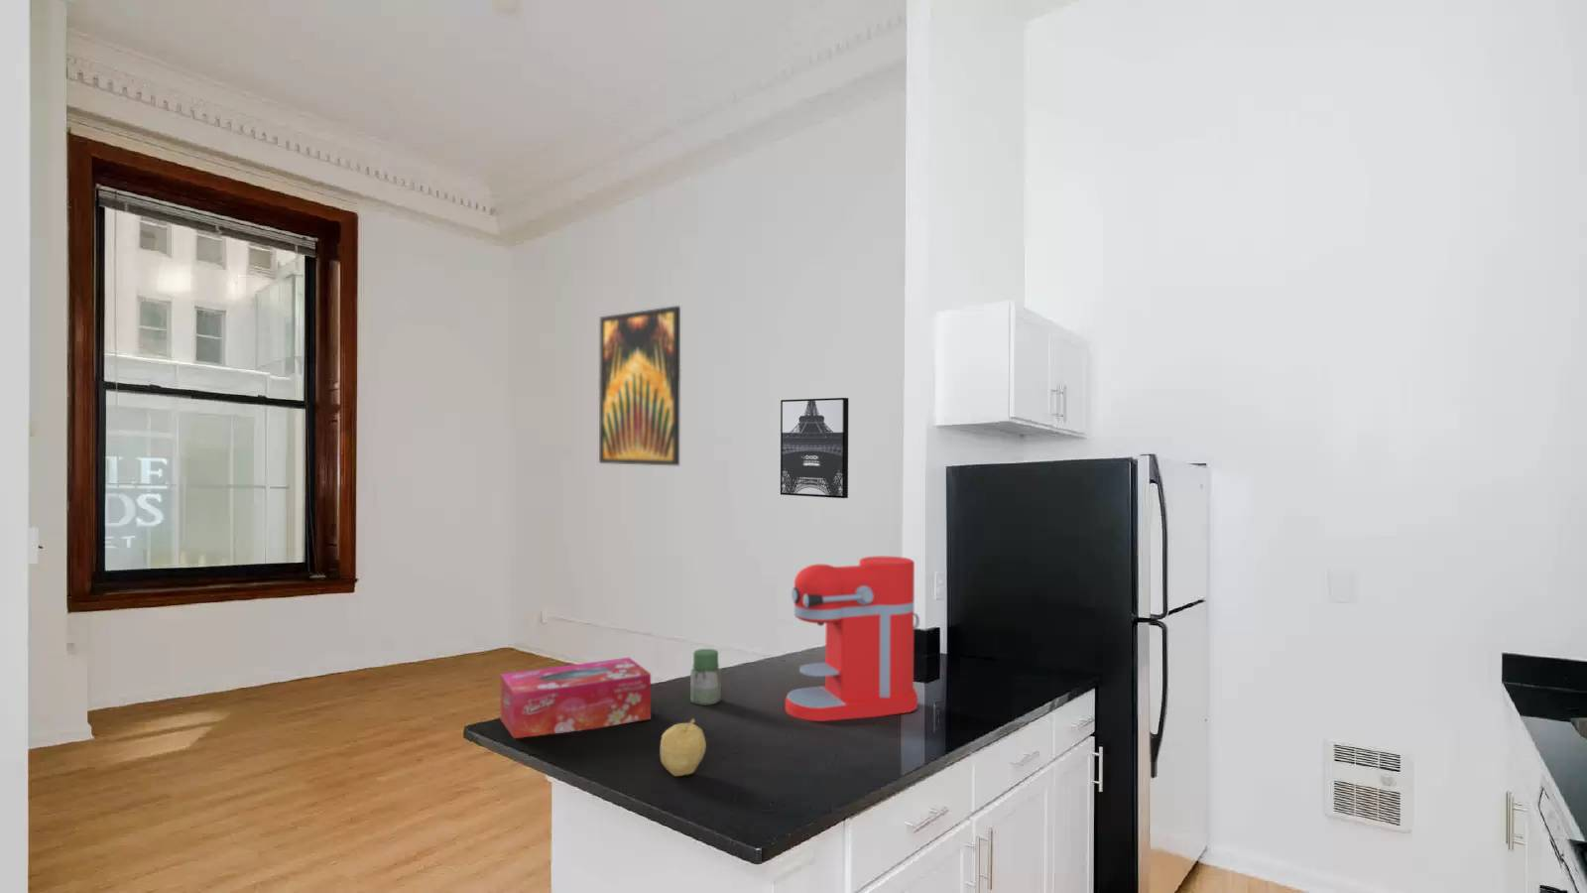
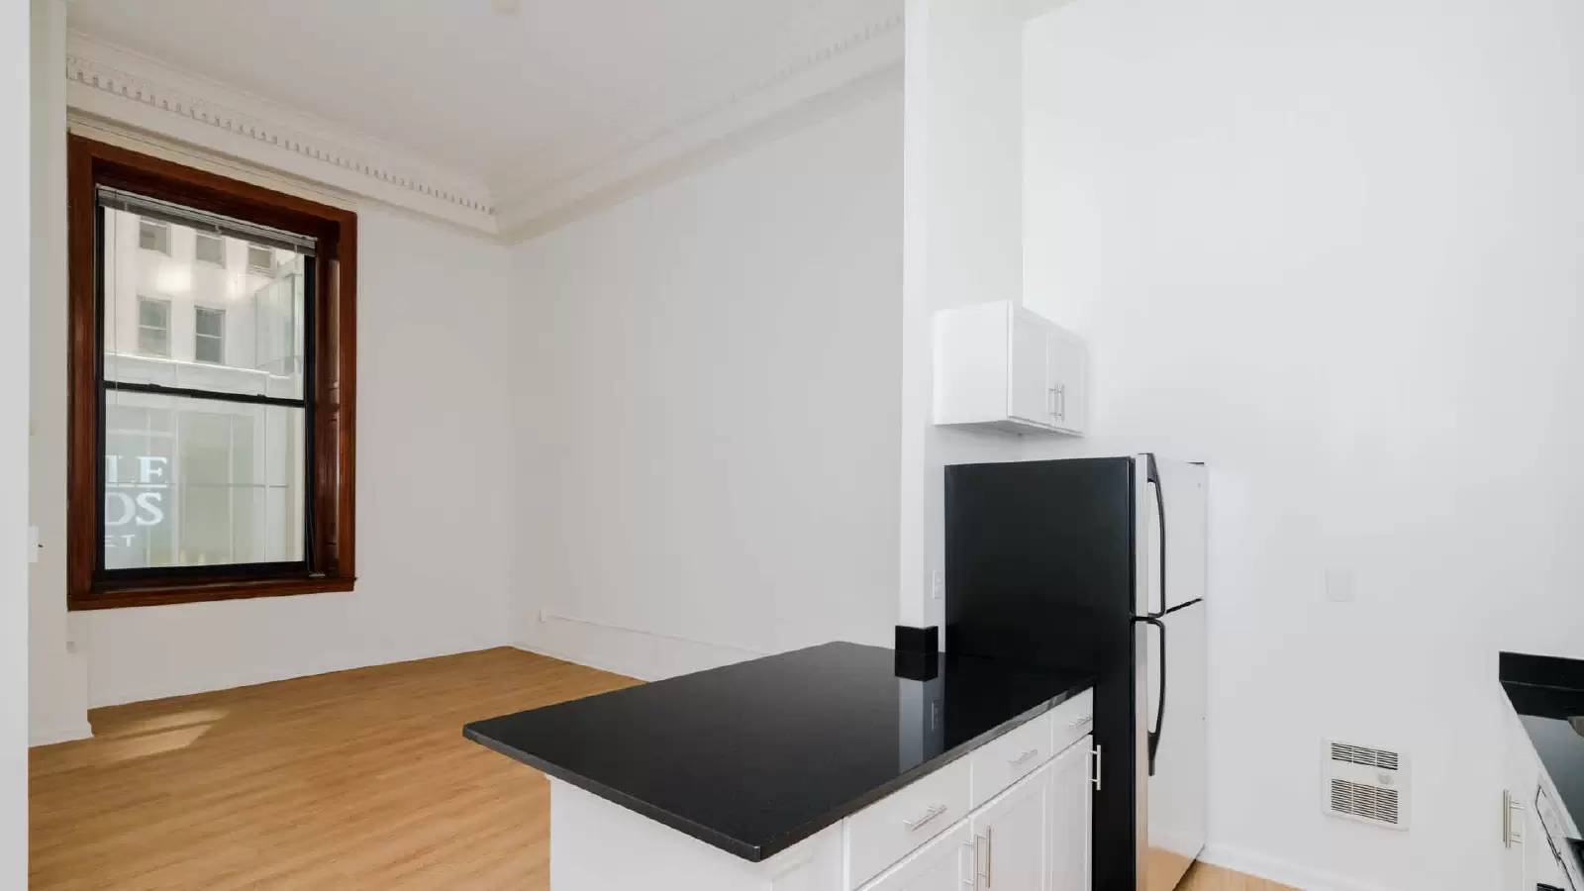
- coffee maker [785,556,920,722]
- jar [689,648,722,707]
- tissue box [500,656,652,739]
- wall art [598,304,681,467]
- fruit [658,717,707,777]
- wall art [779,397,849,499]
